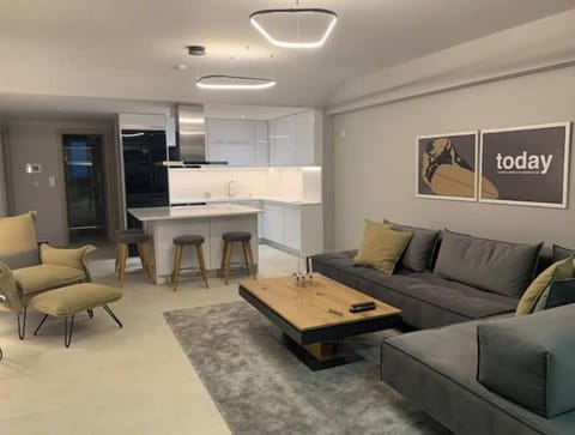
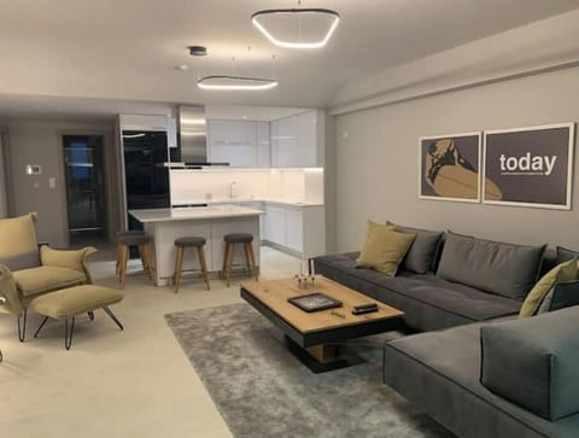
+ decorative tray [286,291,344,313]
